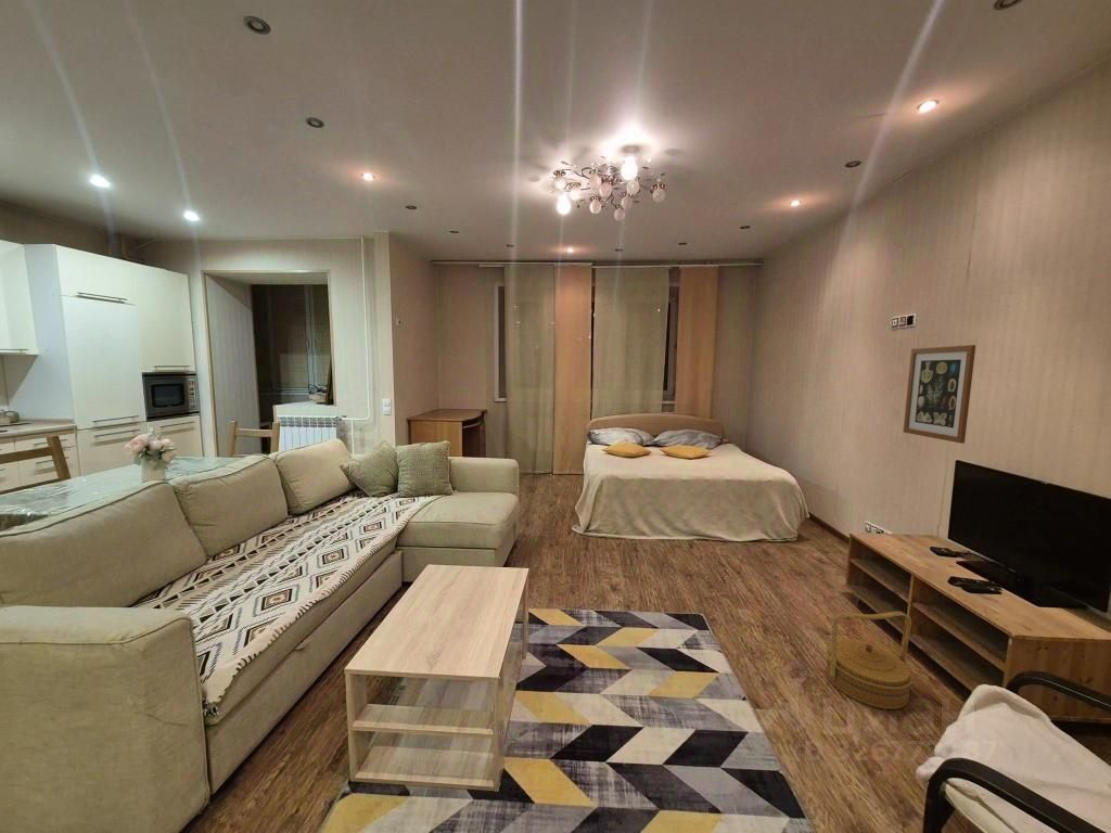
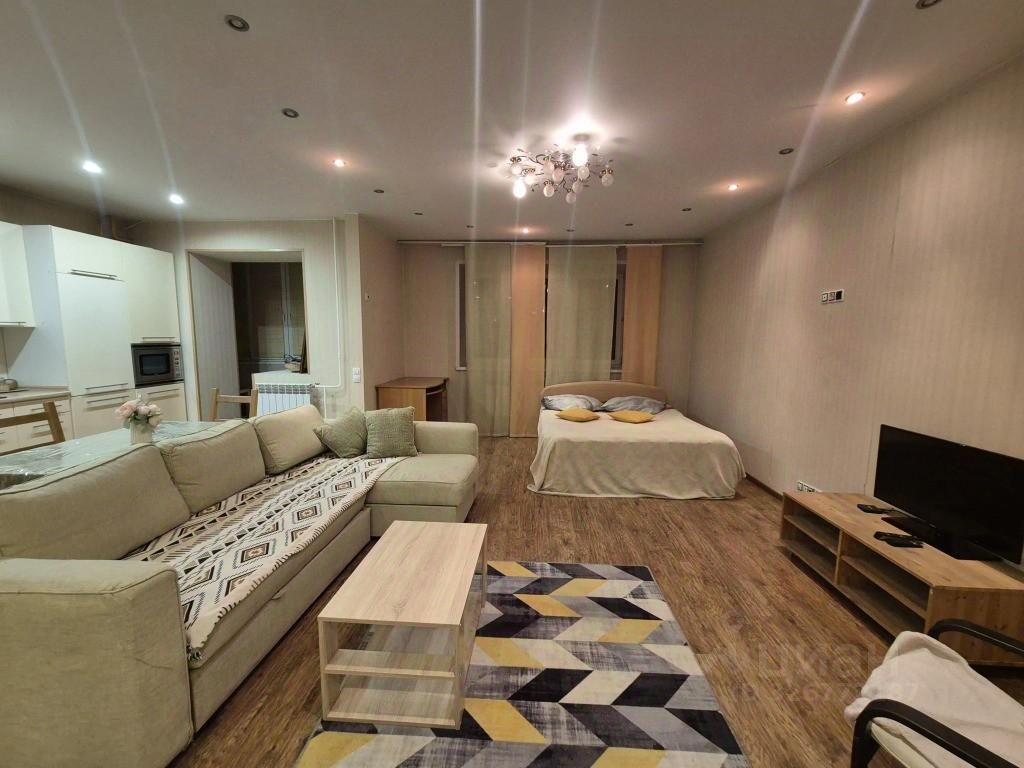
- basket [825,611,914,710]
- wall art [903,344,976,445]
